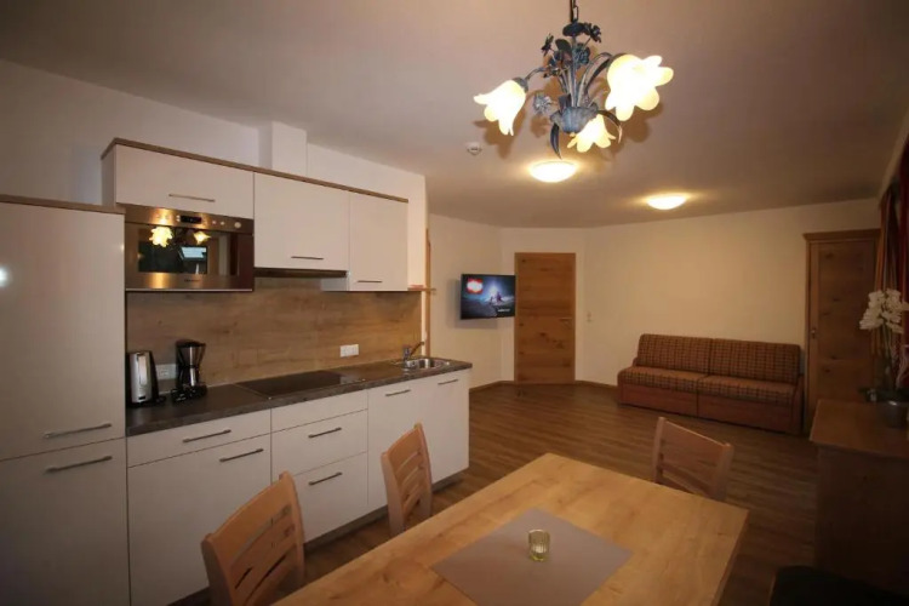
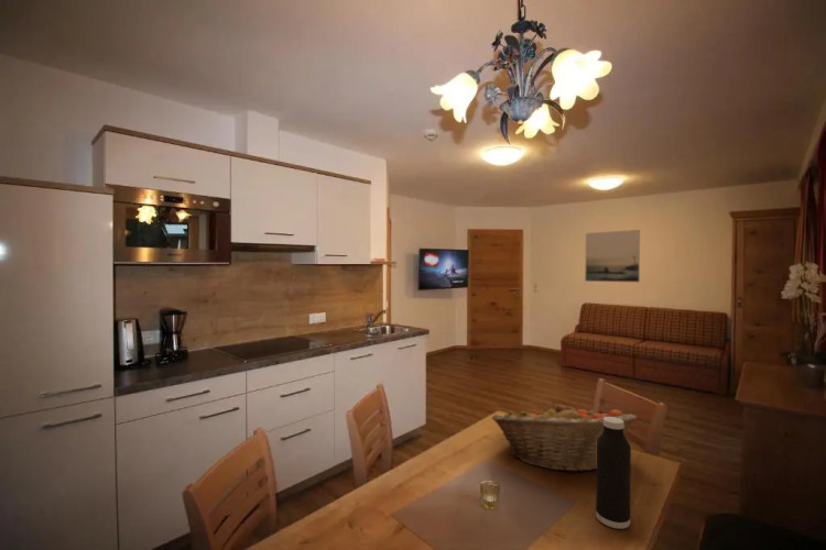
+ water bottle [595,417,632,530]
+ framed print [584,229,641,284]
+ fruit basket [490,400,638,473]
